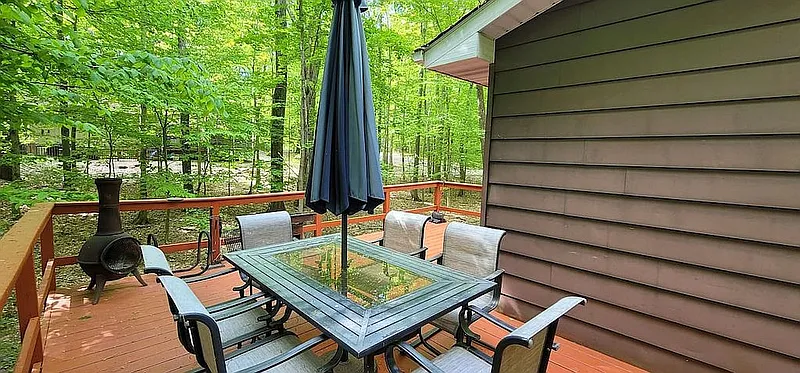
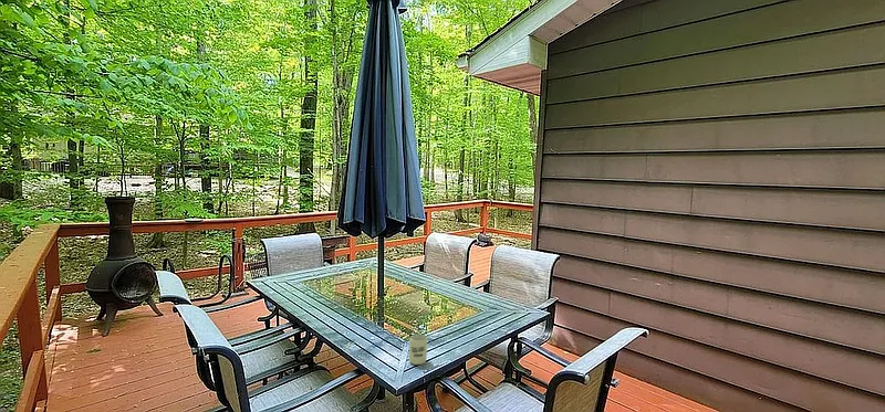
+ cup [408,334,428,366]
